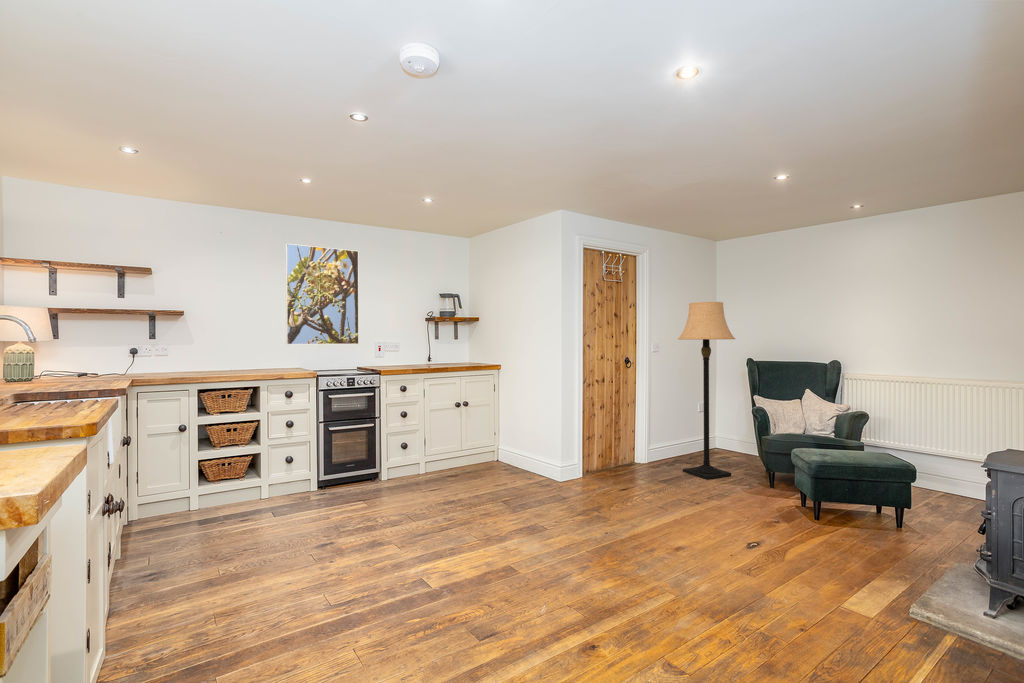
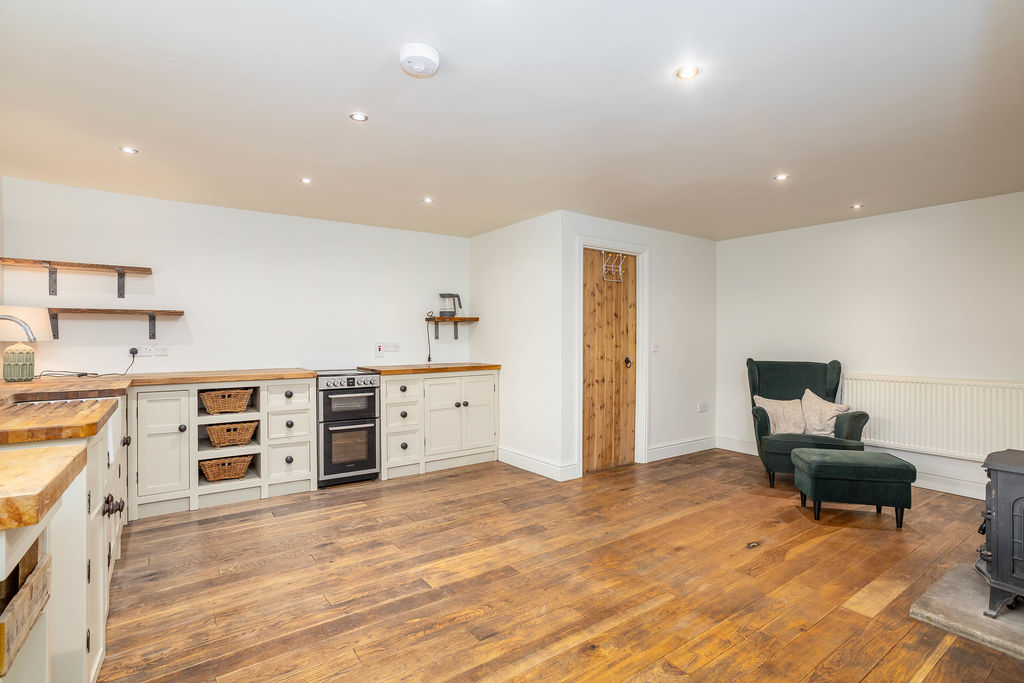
- lamp [677,301,737,480]
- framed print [285,243,360,345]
